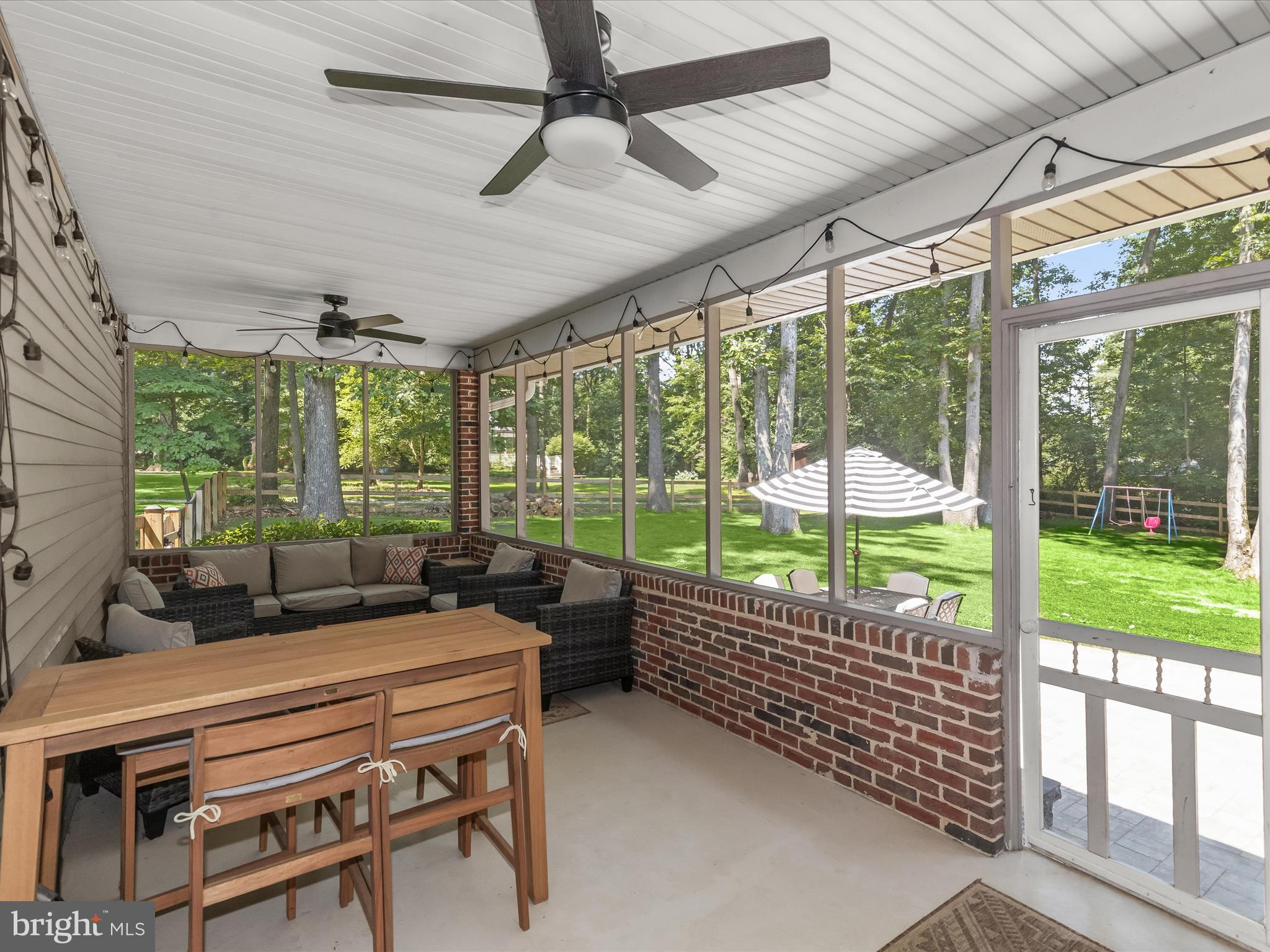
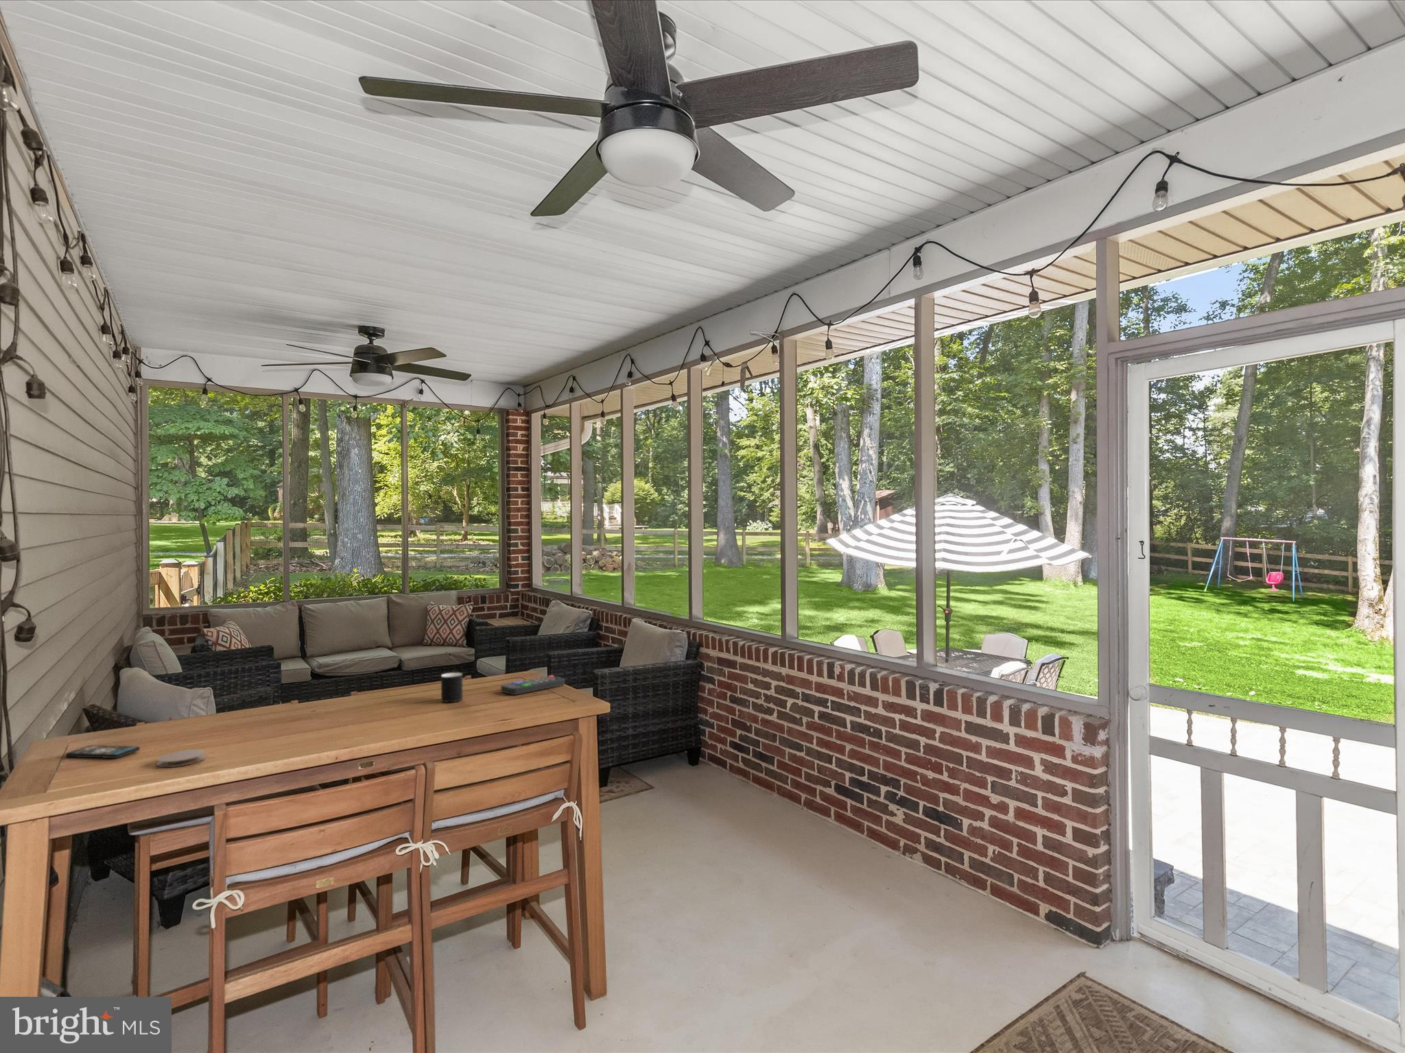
+ remote control [500,675,565,696]
+ cup [440,671,464,702]
+ smartphone [65,744,140,759]
+ coaster [156,749,206,768]
